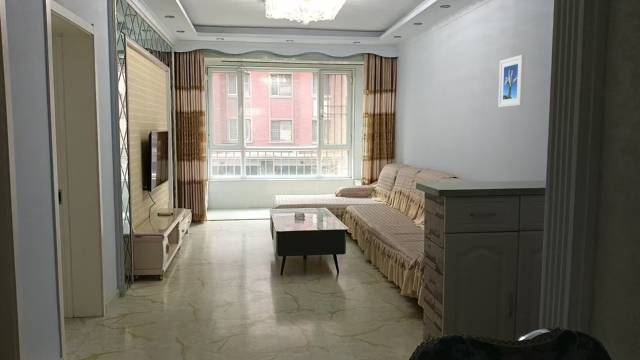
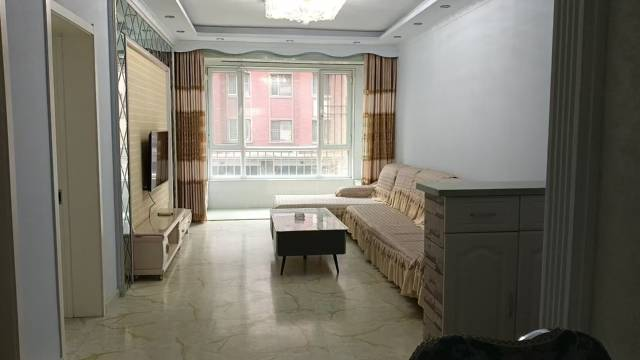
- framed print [497,54,526,108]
